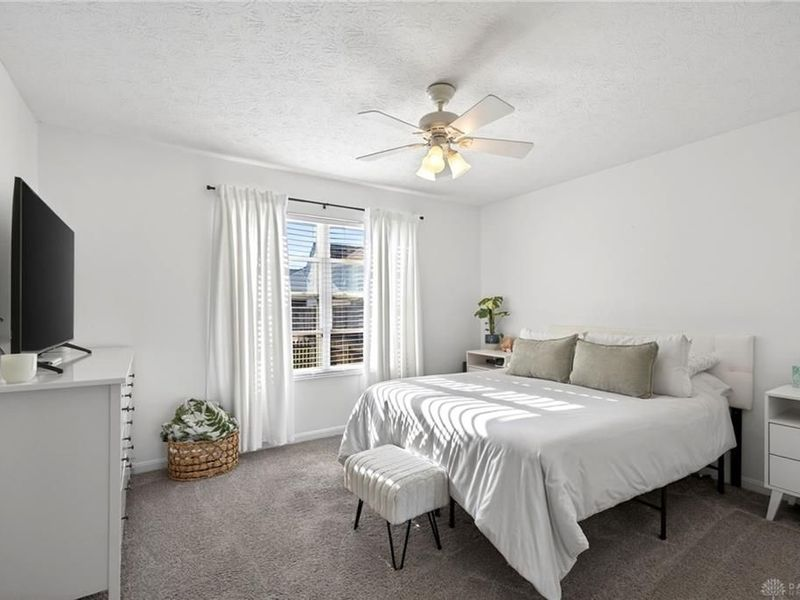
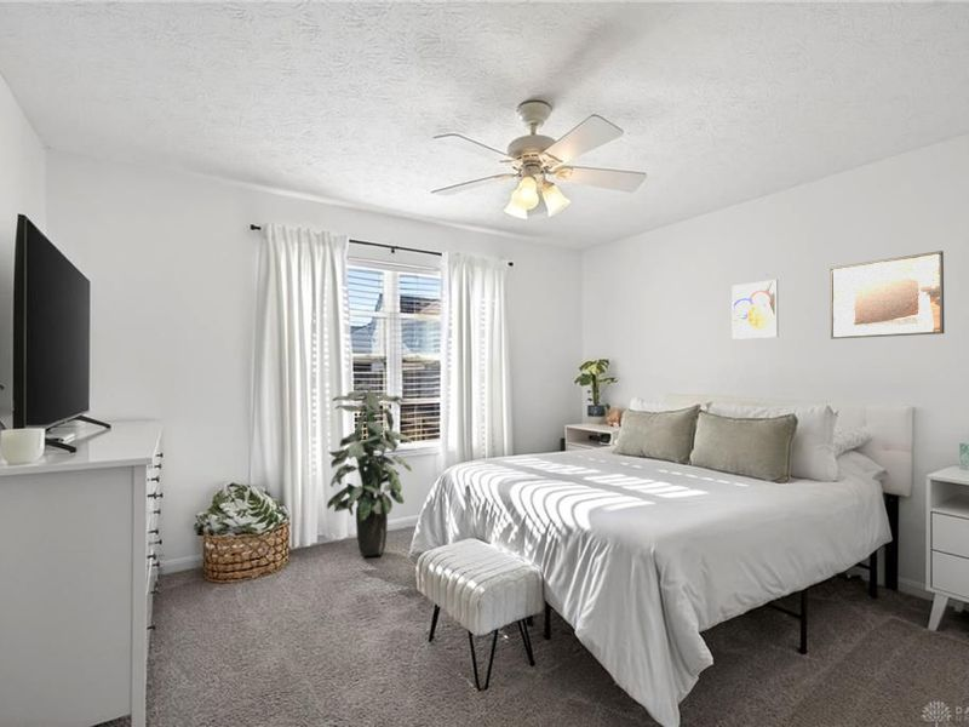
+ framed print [730,279,780,340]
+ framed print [828,250,946,340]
+ indoor plant [326,383,413,557]
